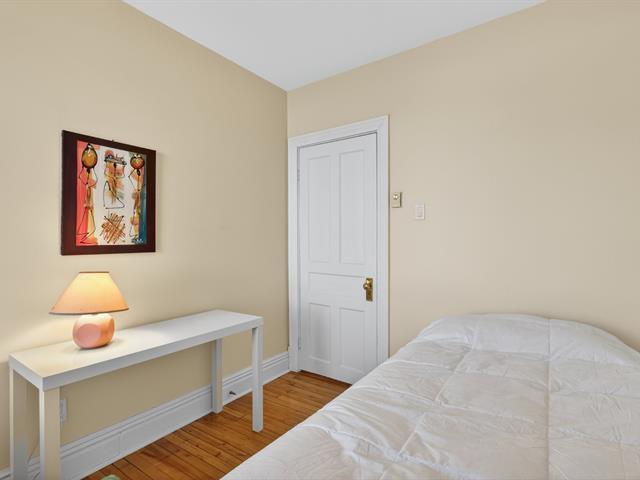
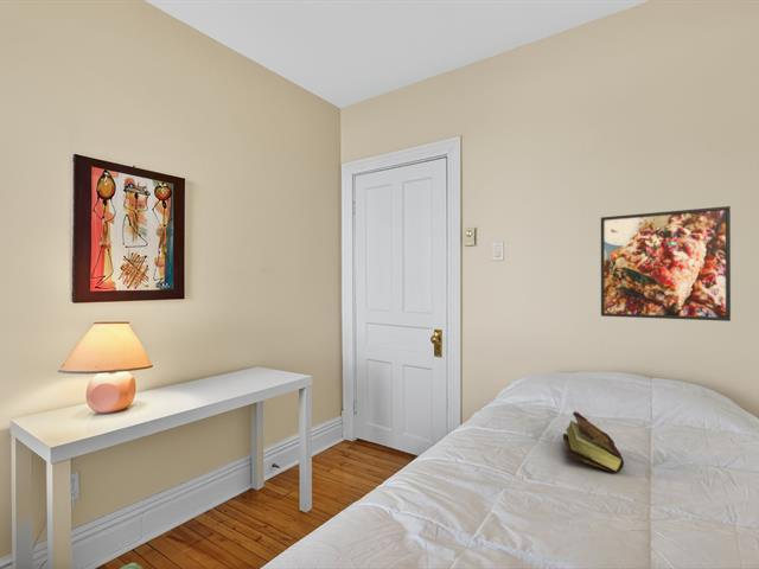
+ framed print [600,205,732,322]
+ book [562,410,625,474]
